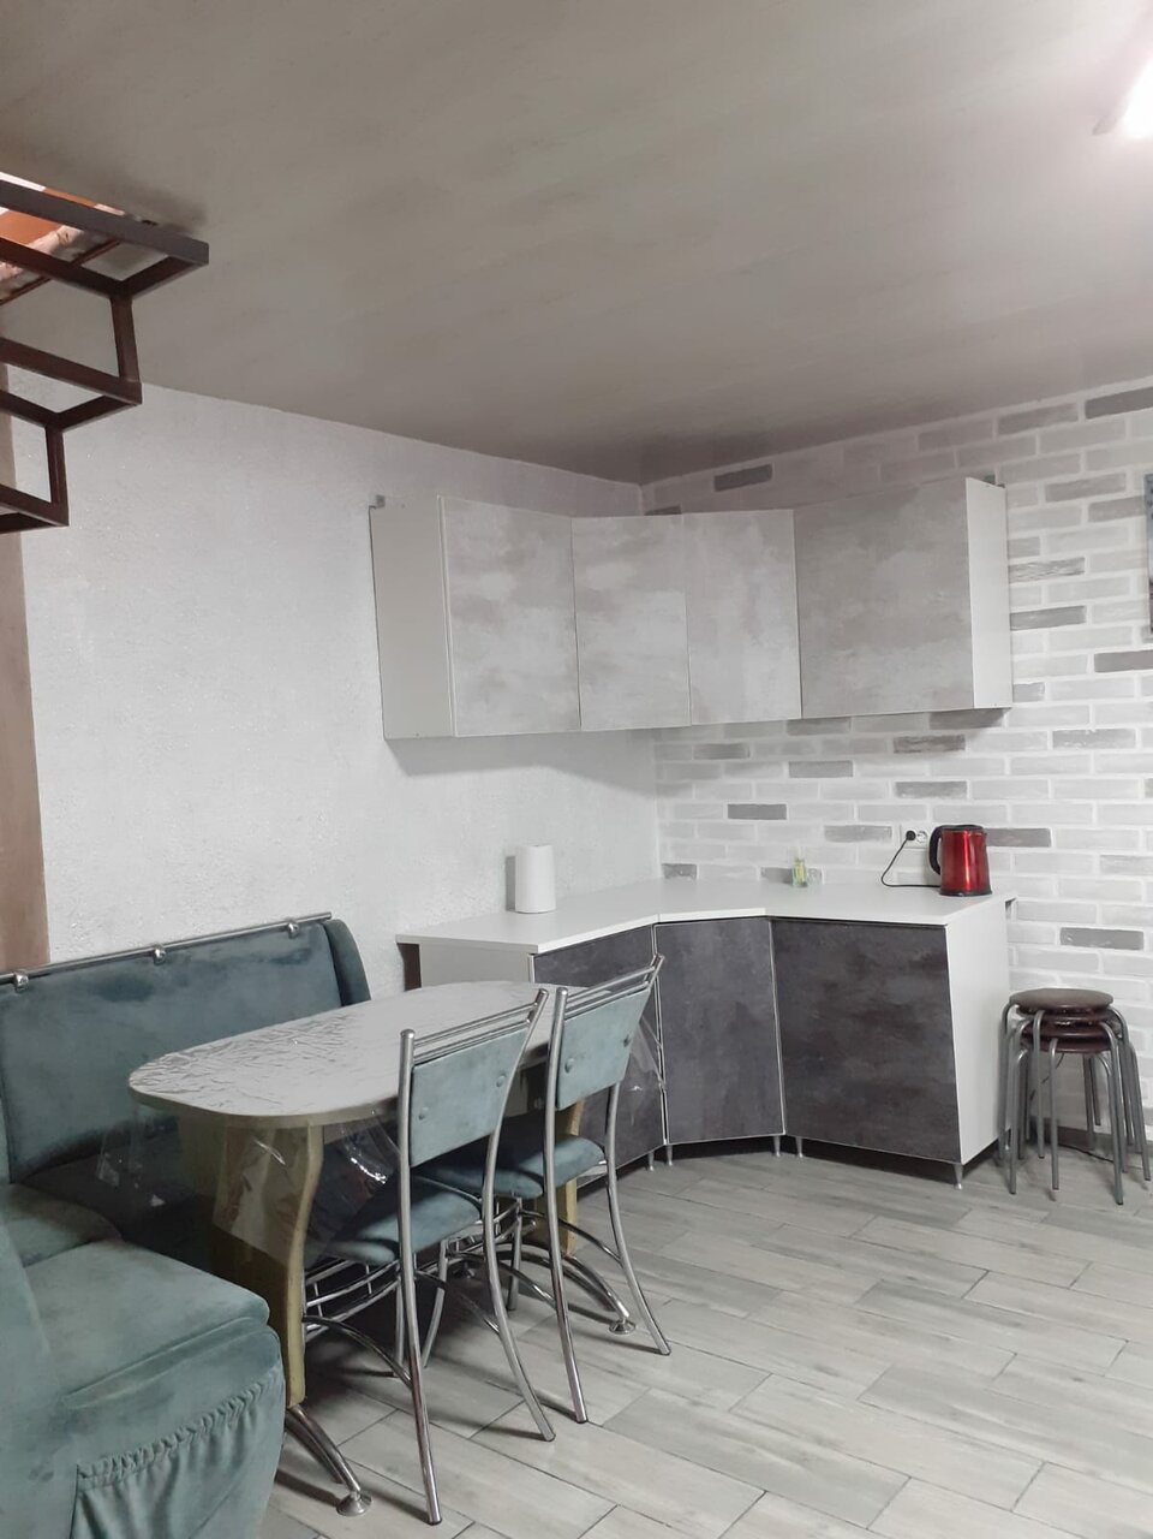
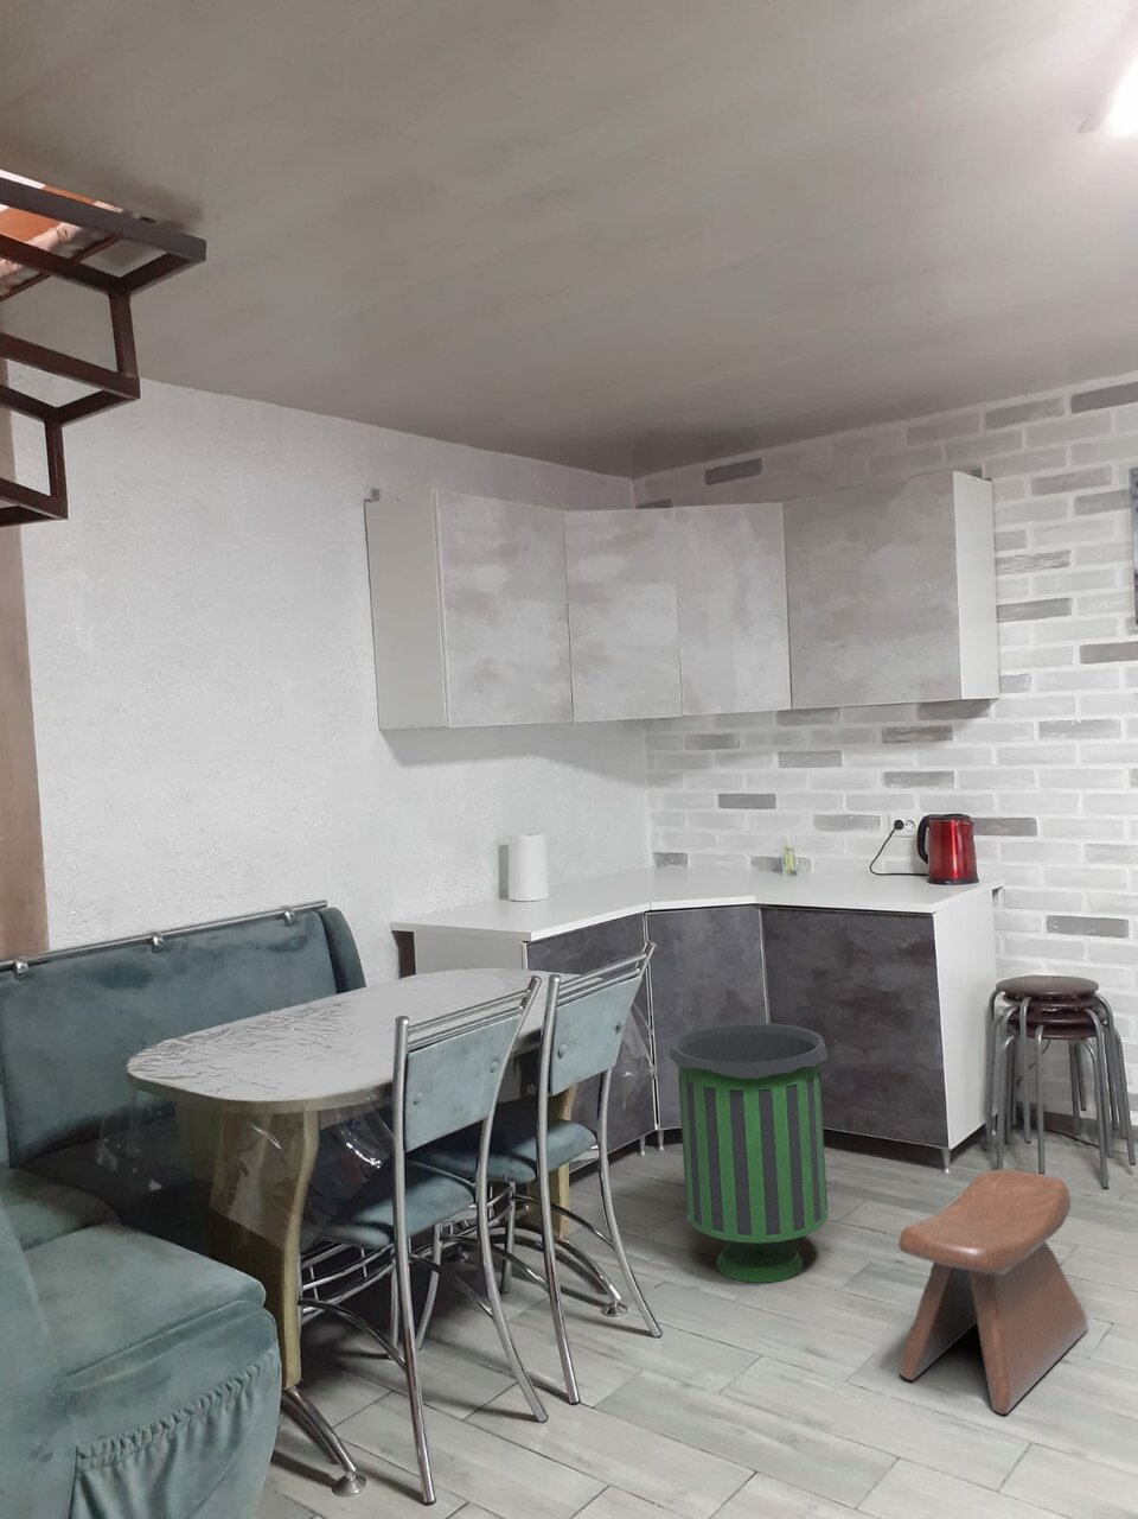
+ stool [898,1167,1089,1415]
+ trash can [667,1021,828,1285]
